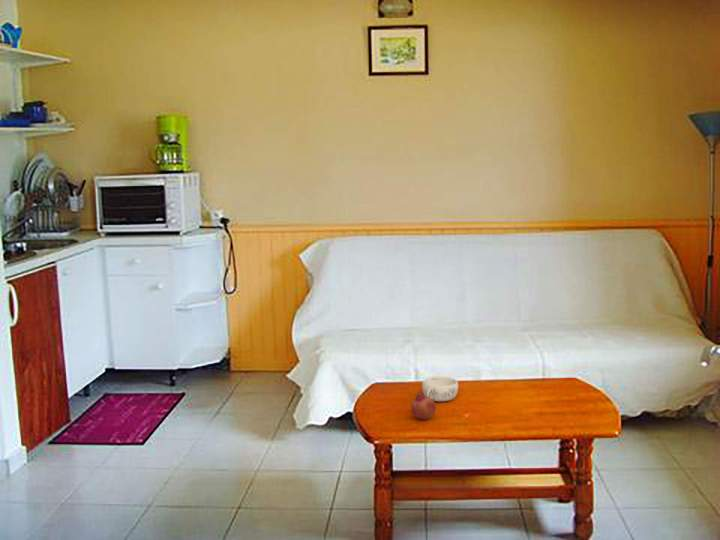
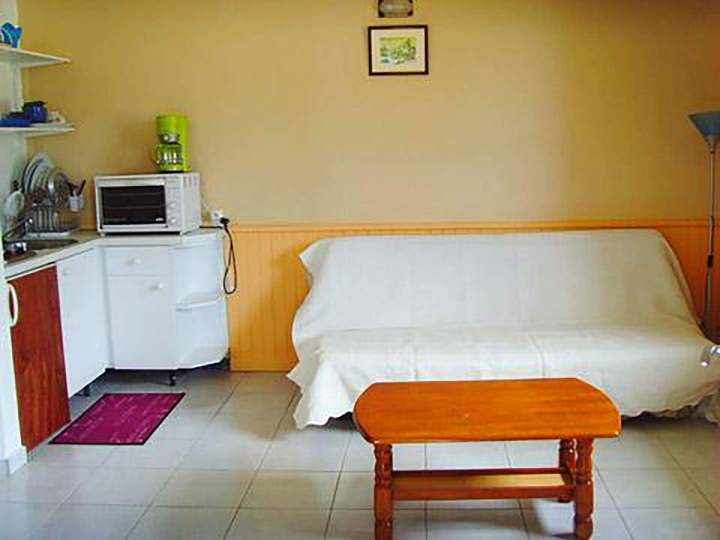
- decorative bowl [421,375,459,402]
- fruit [410,392,437,420]
